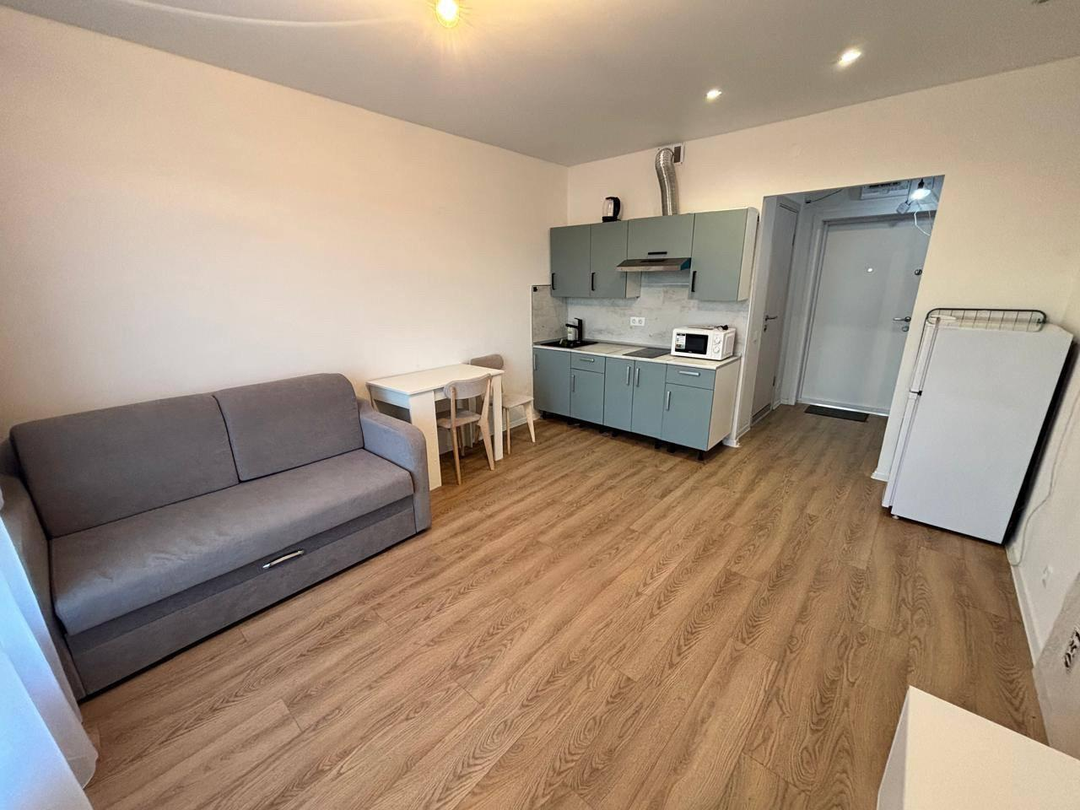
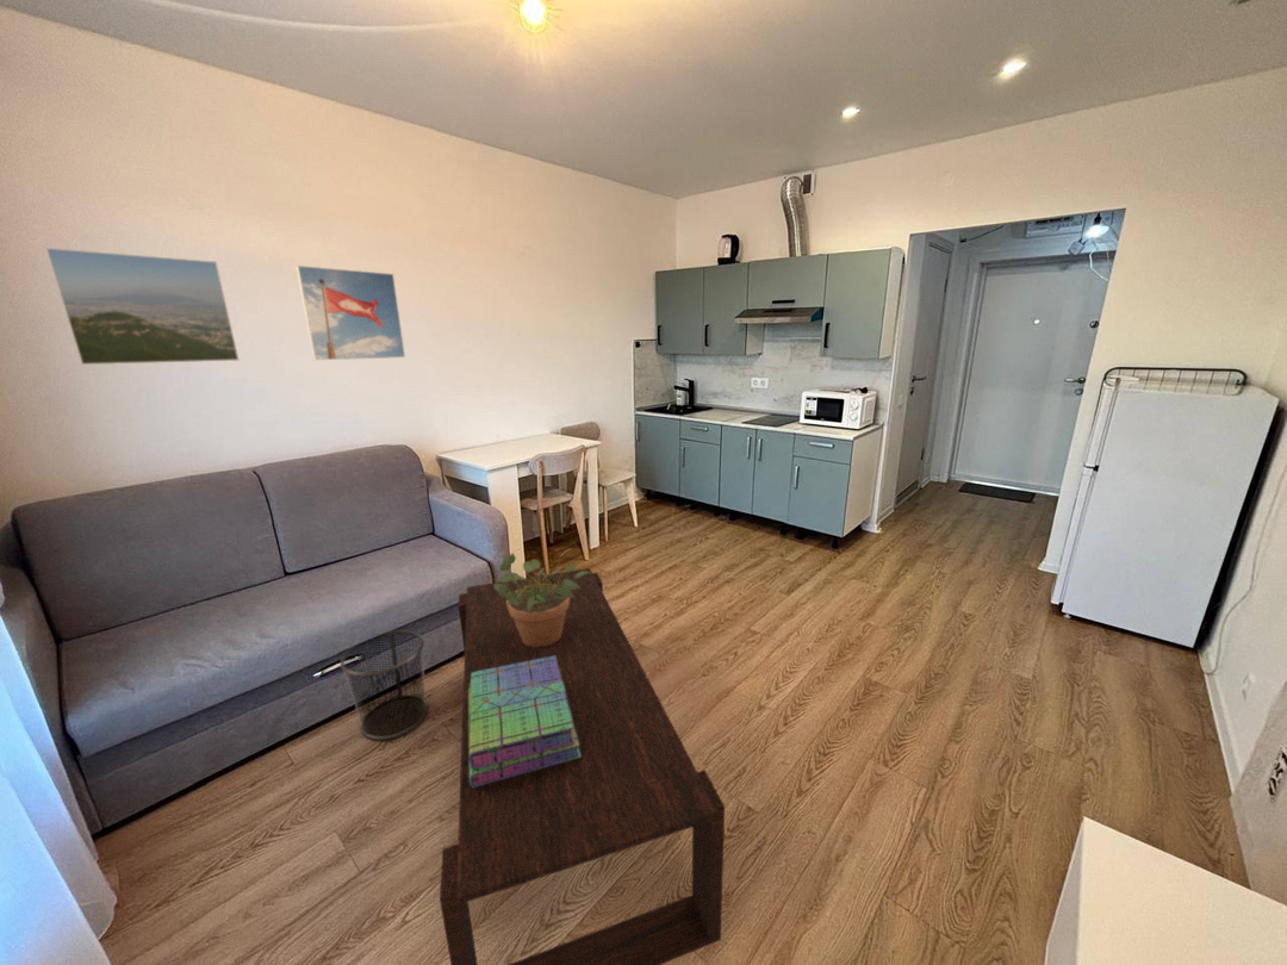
+ potted plant [493,547,591,647]
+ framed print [44,247,241,366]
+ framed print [294,264,406,361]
+ stack of books [468,655,582,787]
+ waste bin [338,629,429,741]
+ coffee table [439,567,726,965]
